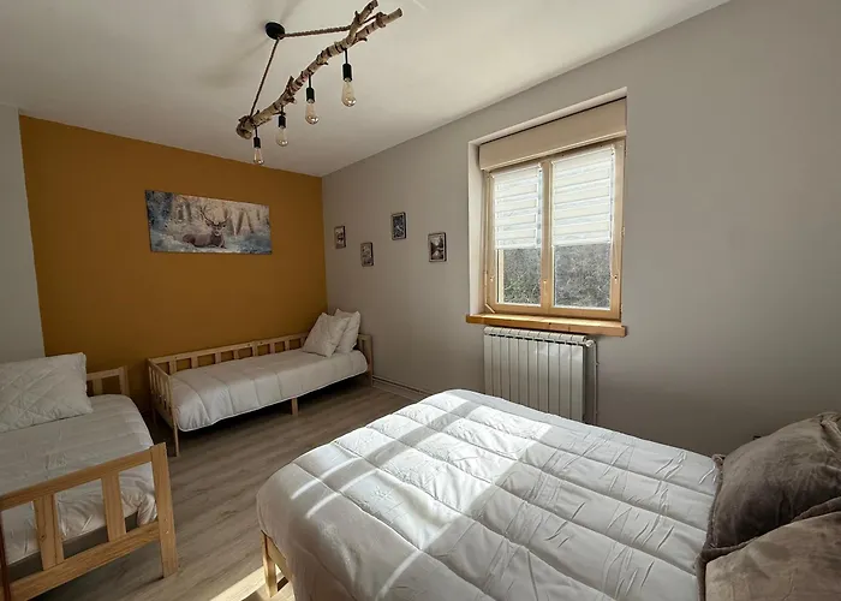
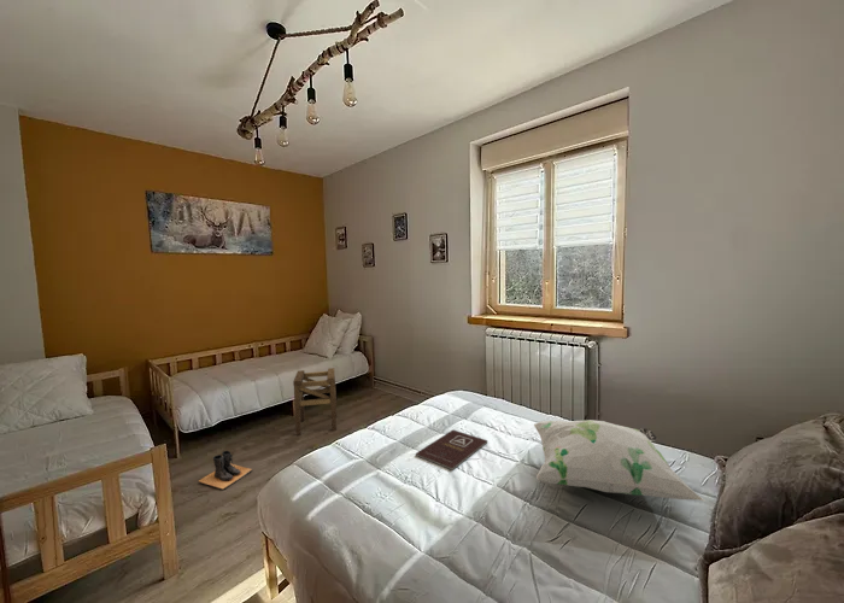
+ decorative pillow [533,418,705,502]
+ book [415,428,488,472]
+ boots [198,450,253,491]
+ stool [292,367,338,437]
